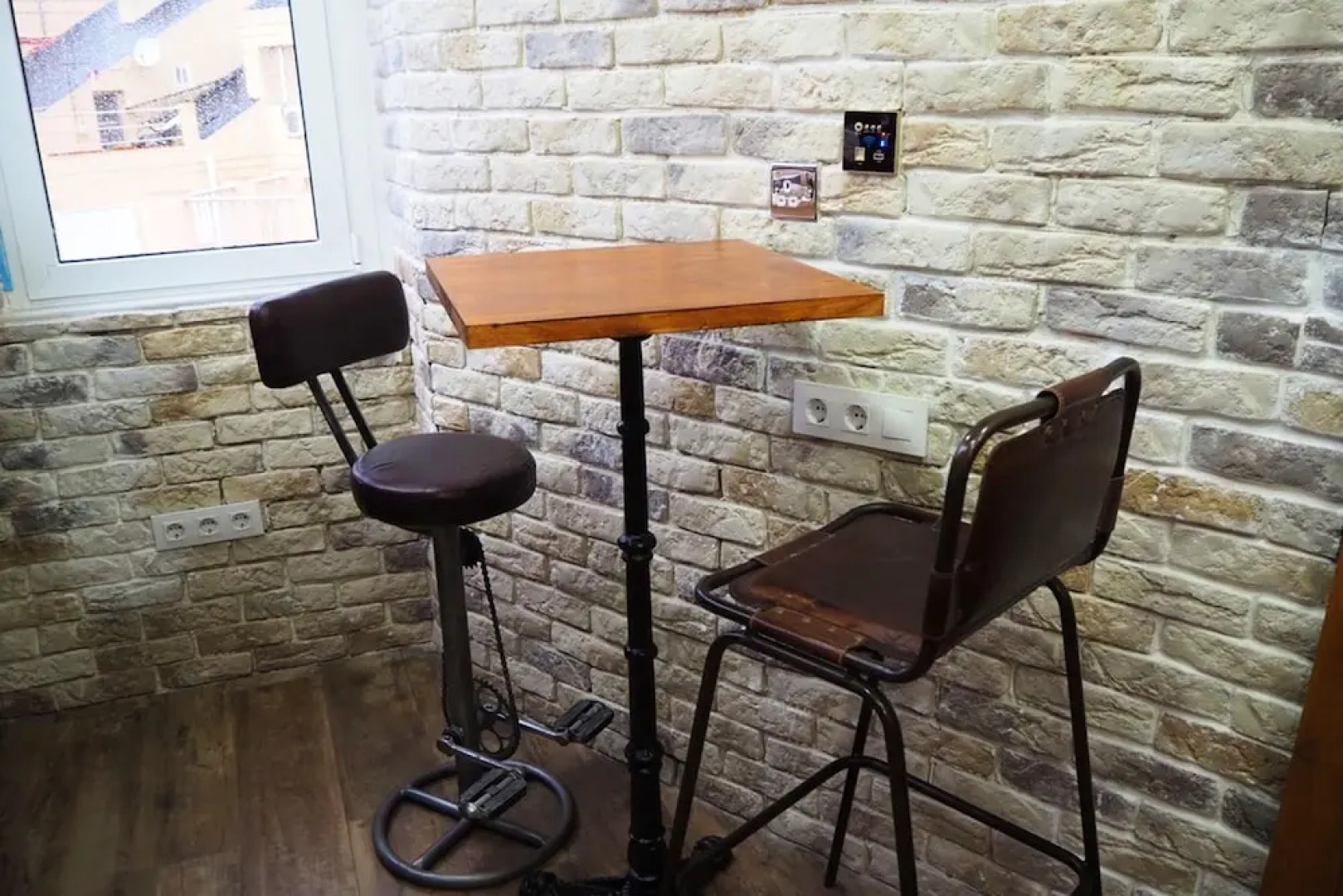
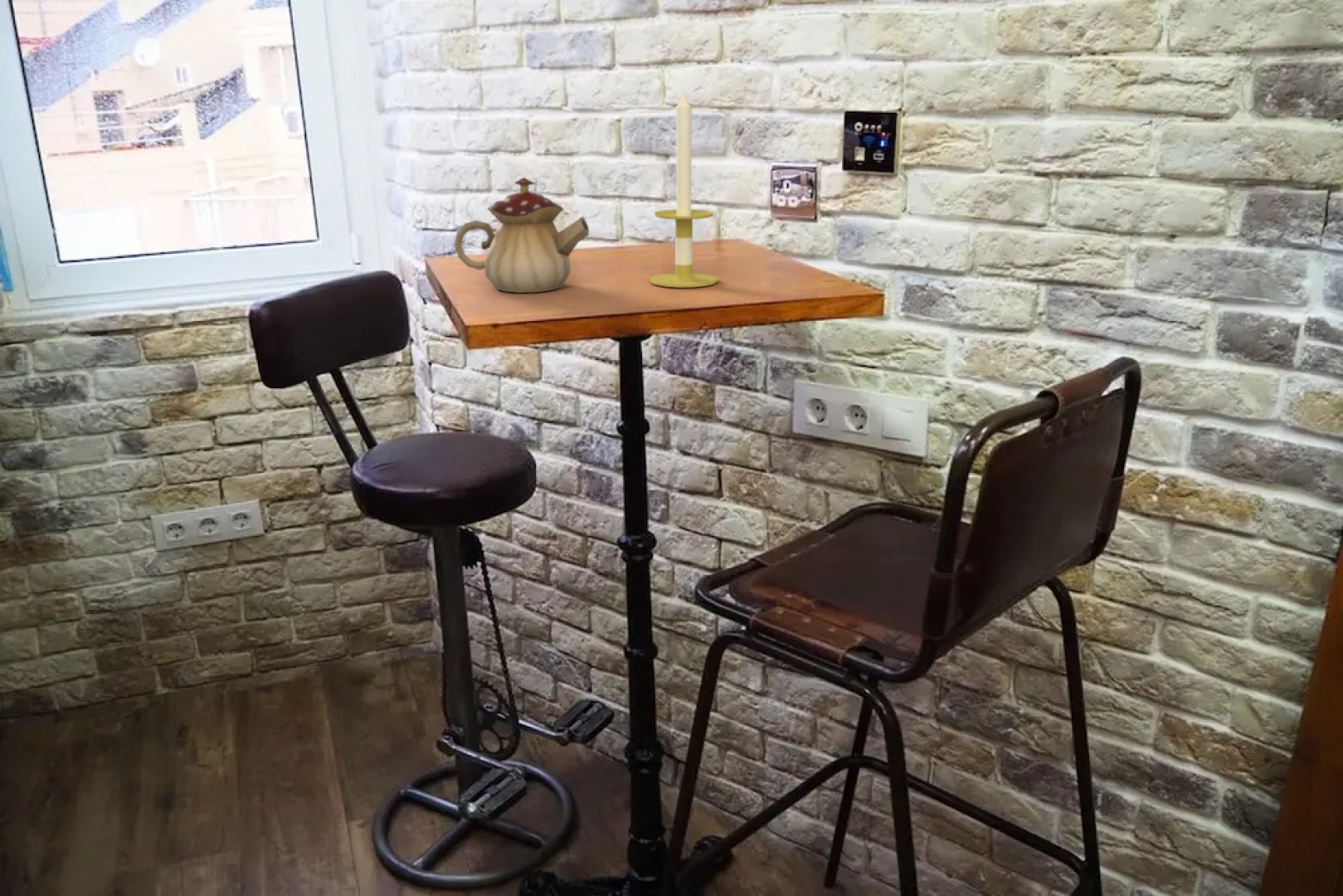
+ teapot [454,177,590,294]
+ candle [650,86,719,288]
